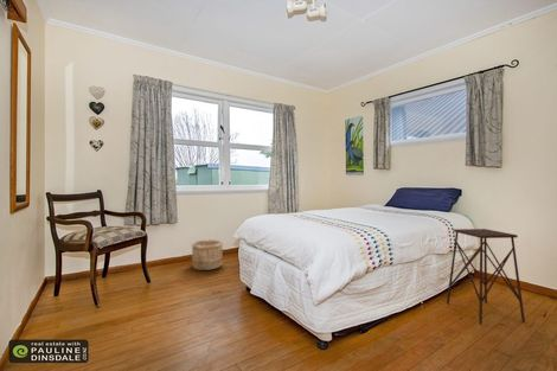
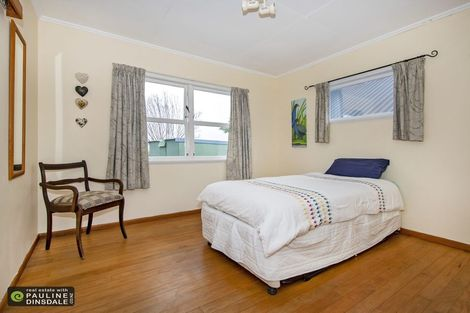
- side table [446,228,526,325]
- wooden bucket [190,238,224,271]
